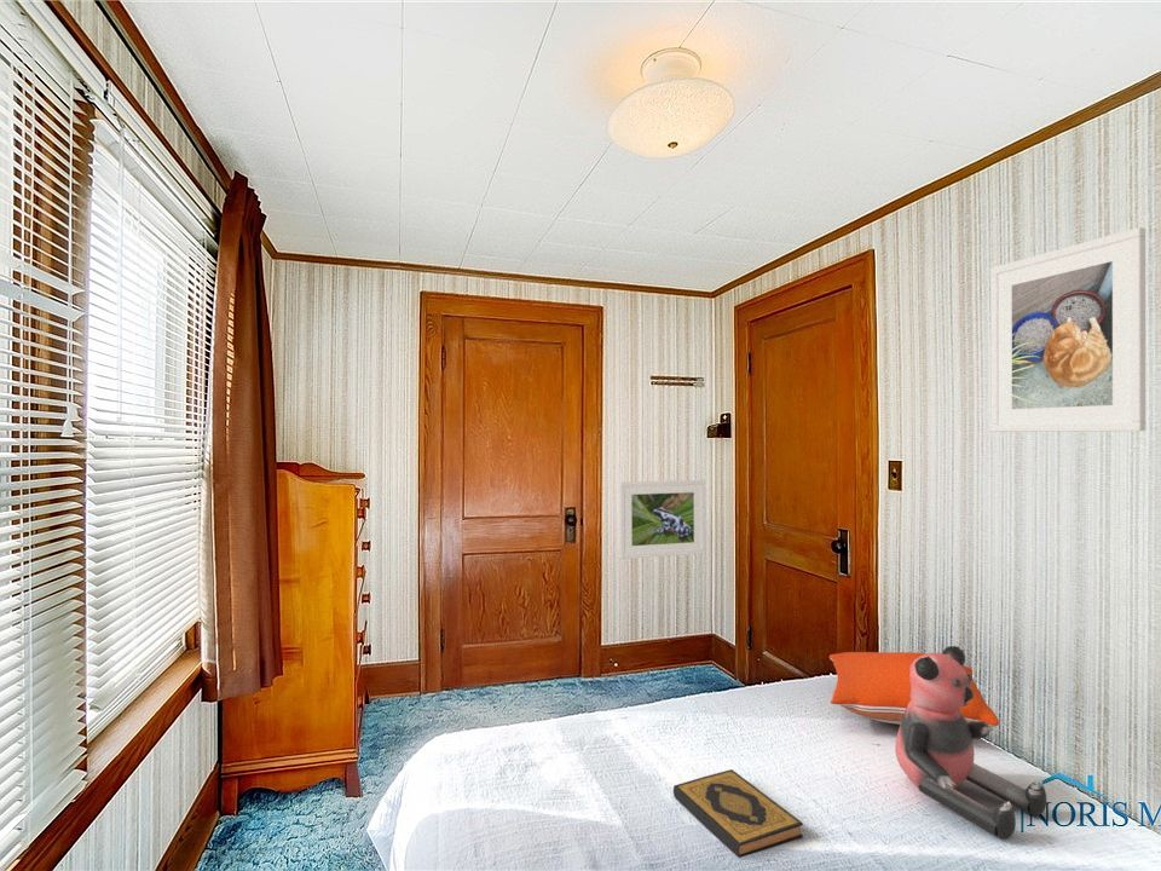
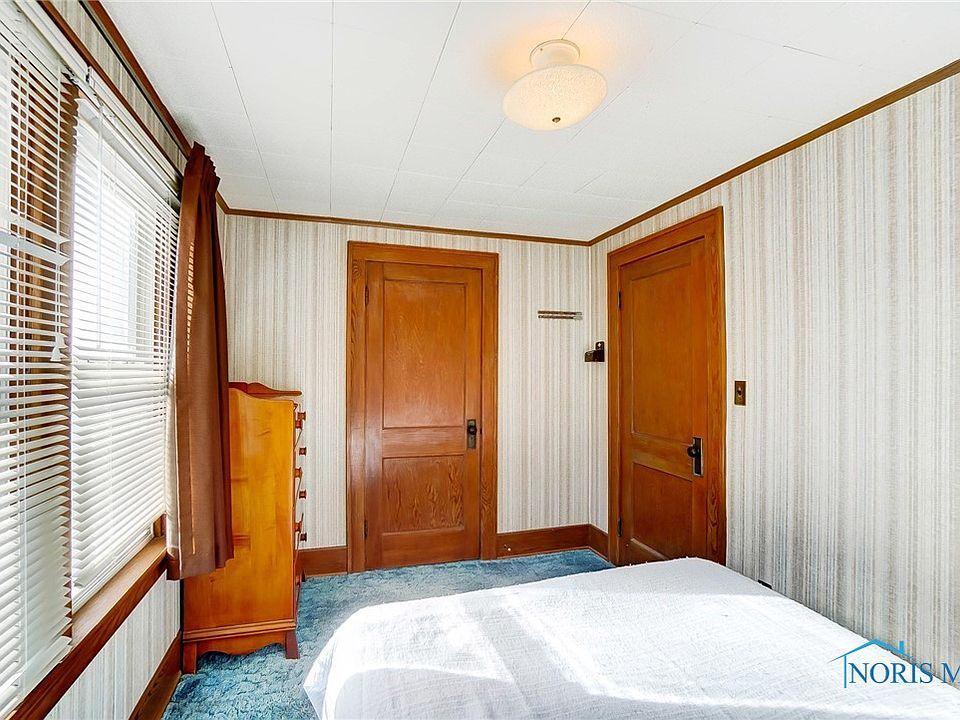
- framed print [989,226,1146,433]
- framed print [618,479,706,560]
- hardback book [672,768,804,859]
- pillow [828,651,1000,728]
- bear [894,645,1047,841]
